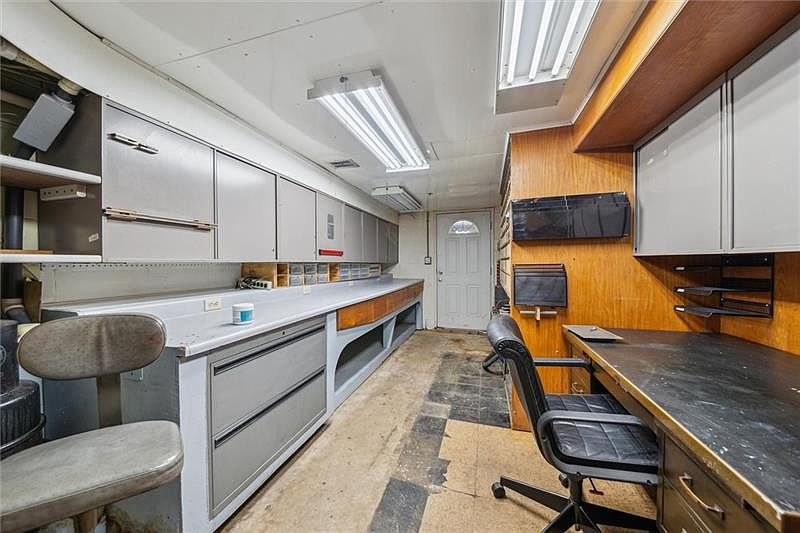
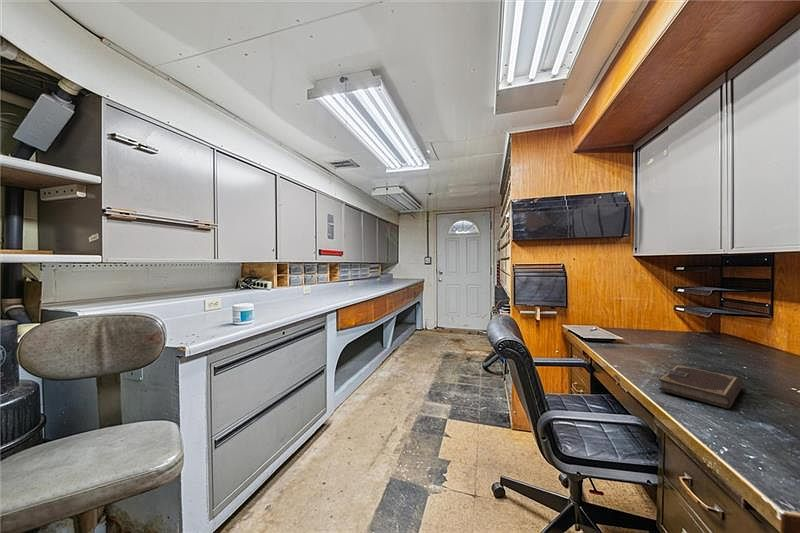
+ notebook [658,364,744,409]
